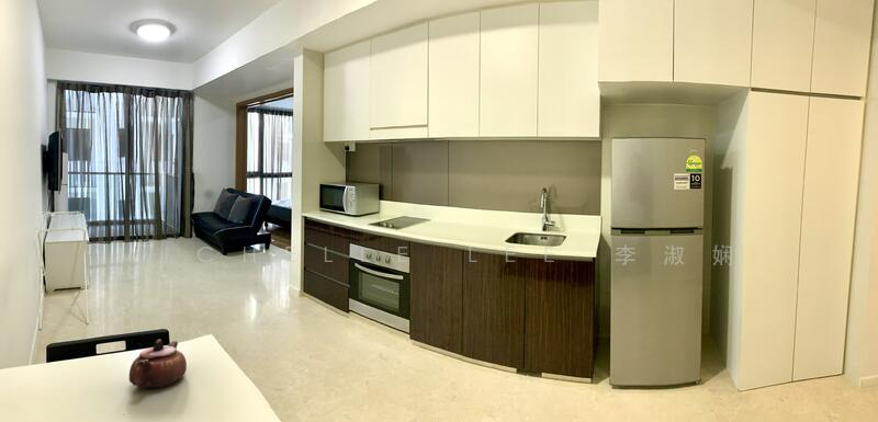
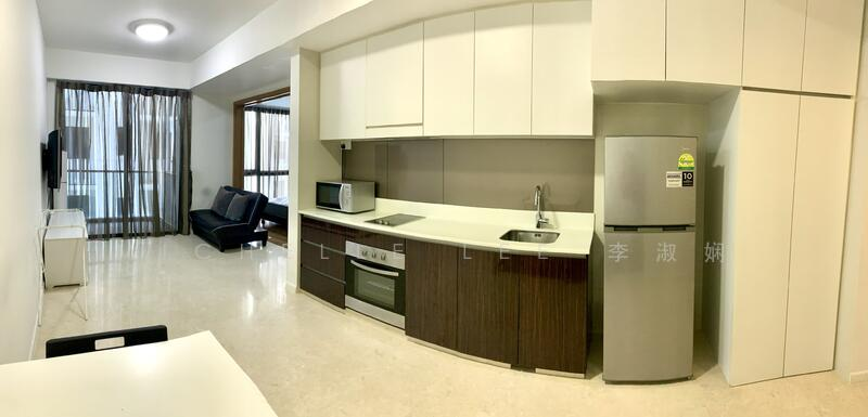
- teapot [128,338,188,389]
